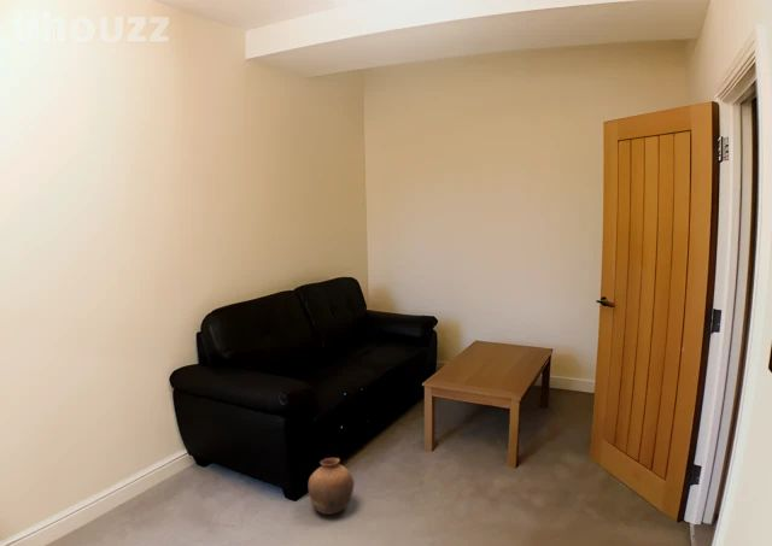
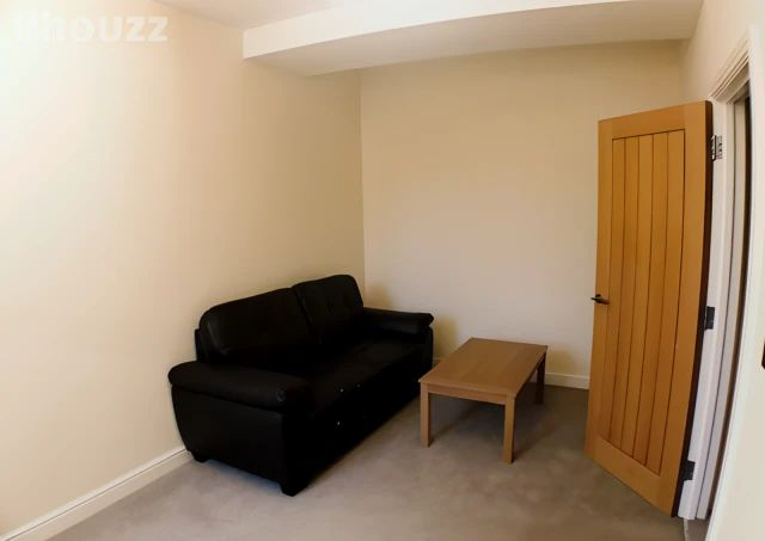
- pottery [308,457,355,516]
